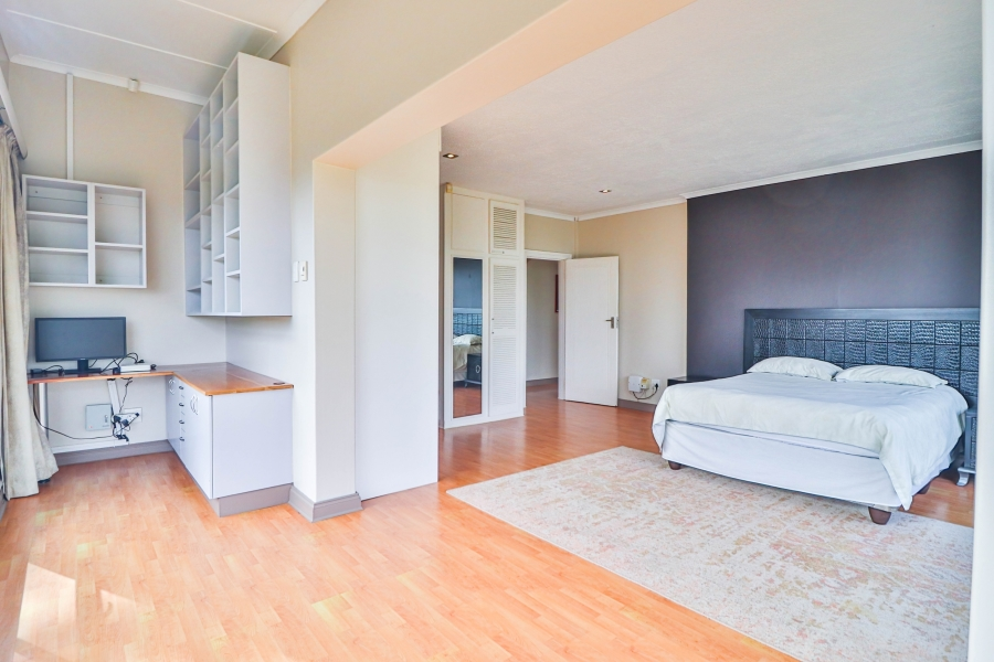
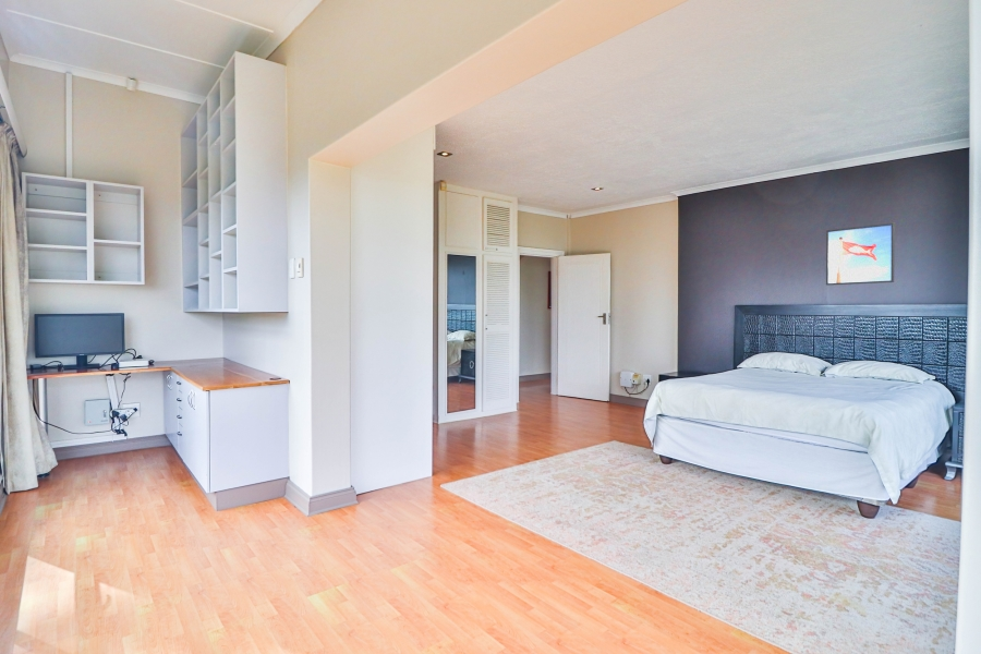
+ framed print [825,221,896,287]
